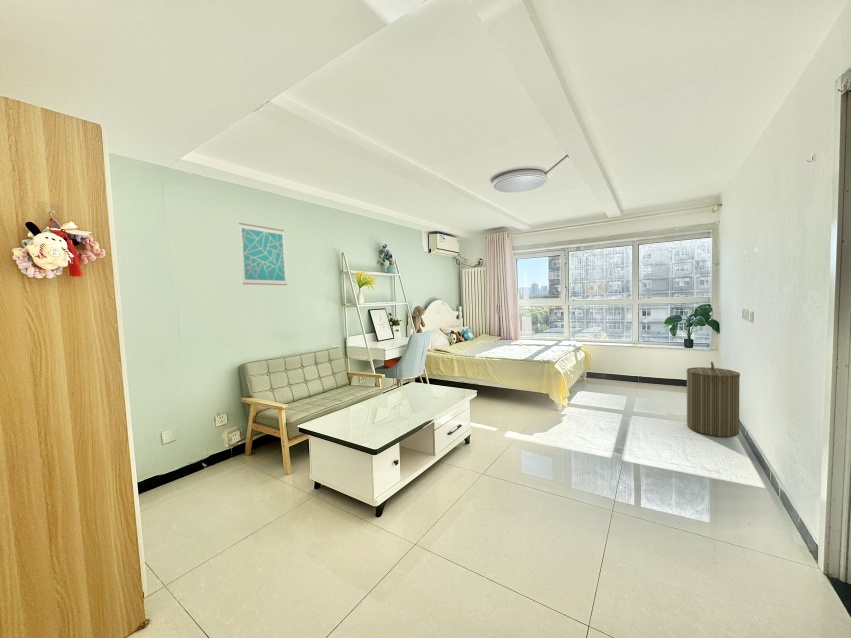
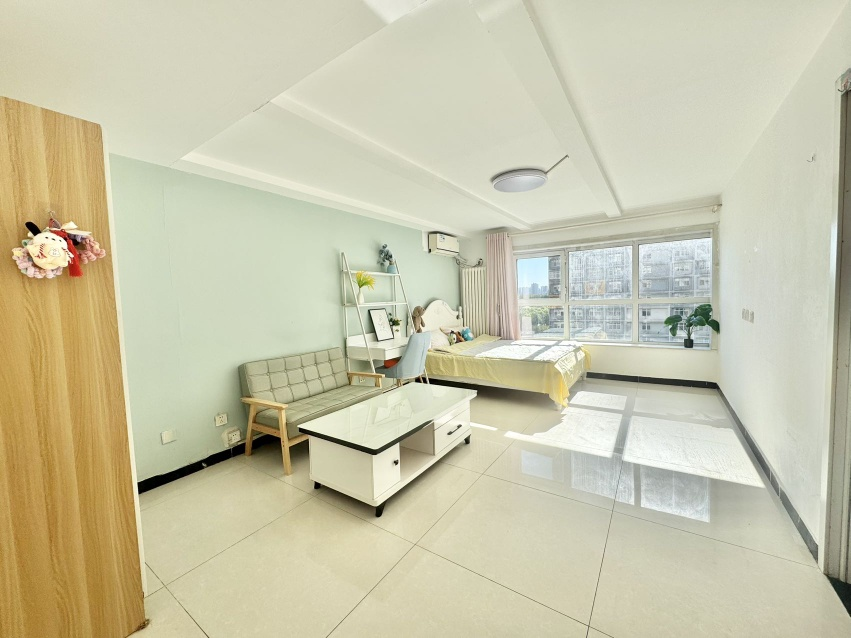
- laundry hamper [685,361,741,438]
- wall art [238,222,288,286]
